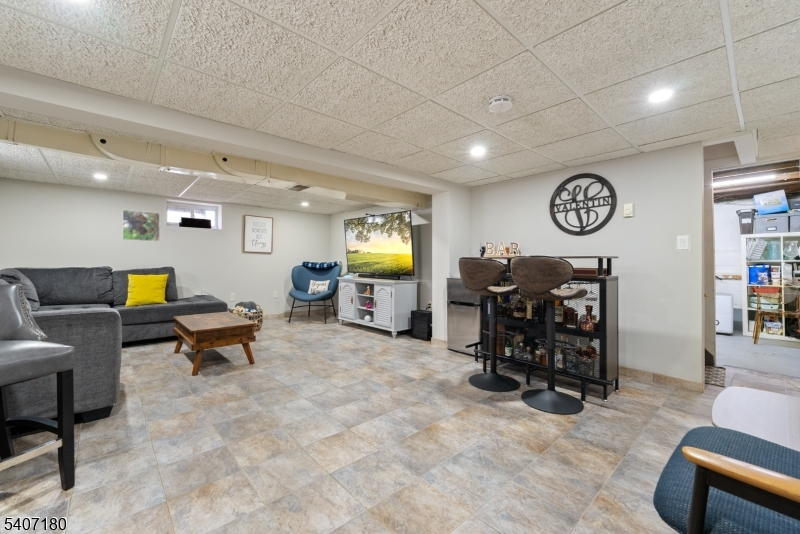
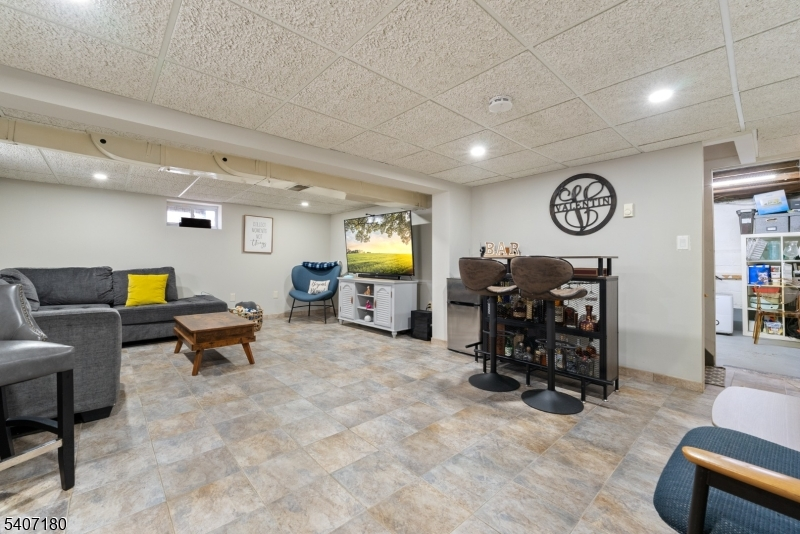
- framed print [122,209,161,242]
